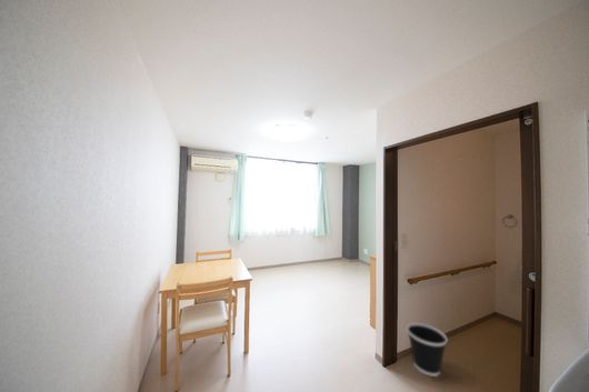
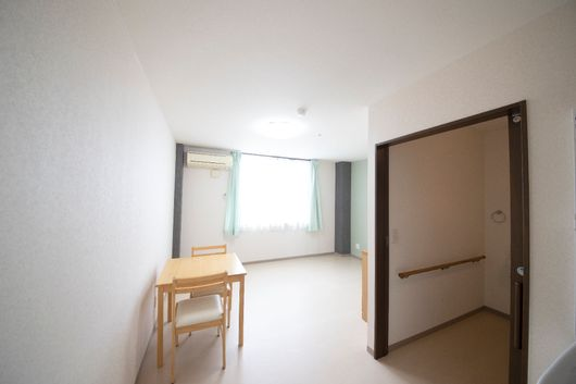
- wastebasket [406,322,448,378]
